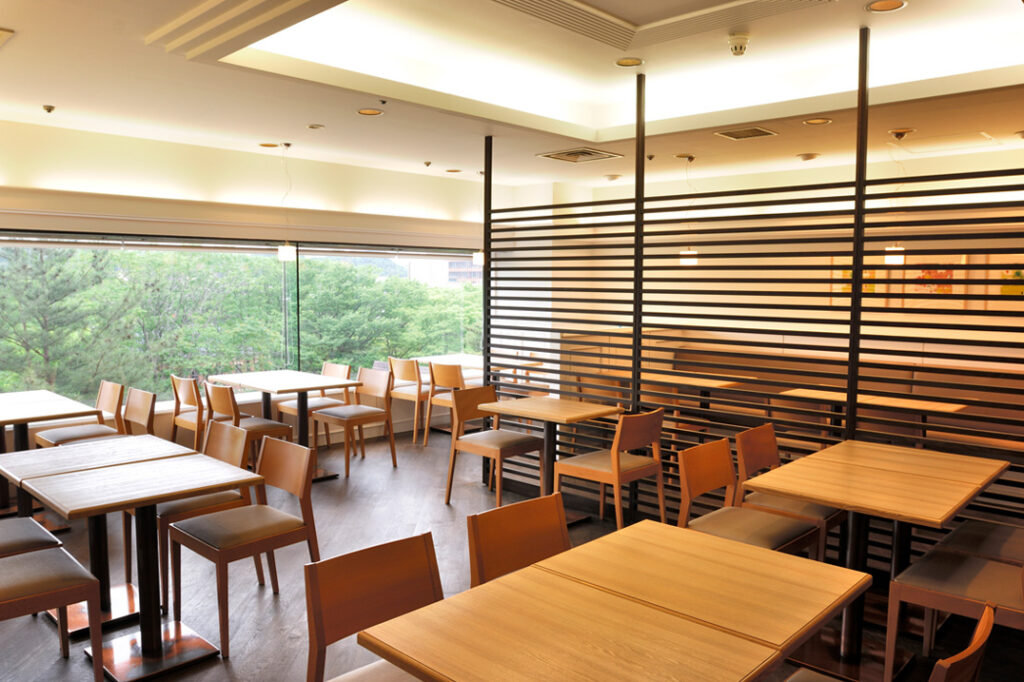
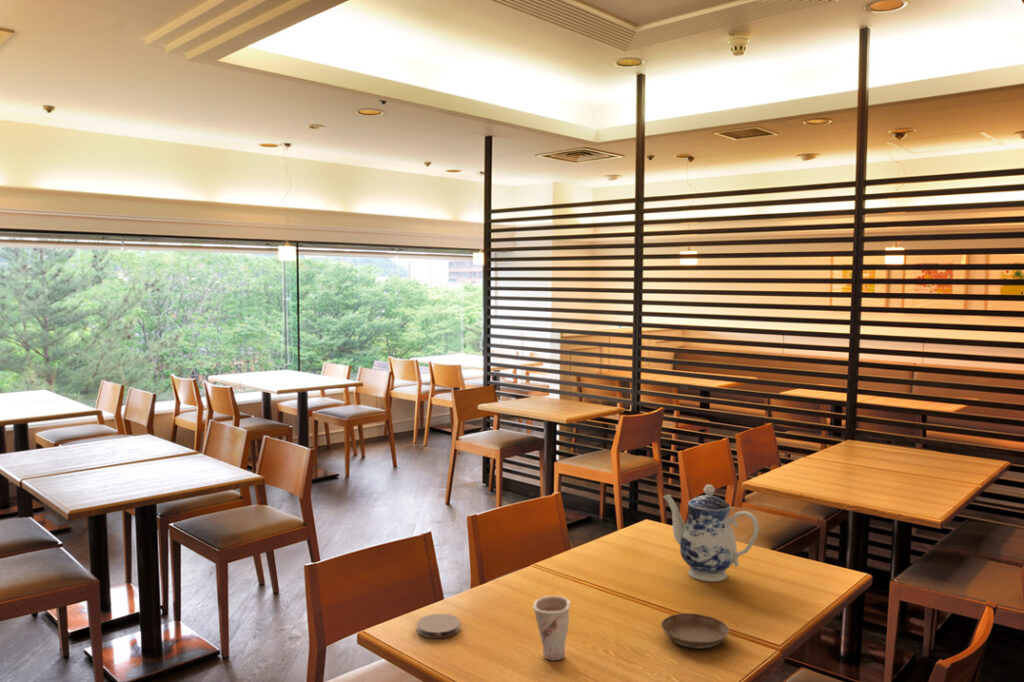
+ coaster [416,613,461,639]
+ cup [532,595,572,662]
+ saucer [660,612,730,650]
+ teapot [662,484,760,583]
